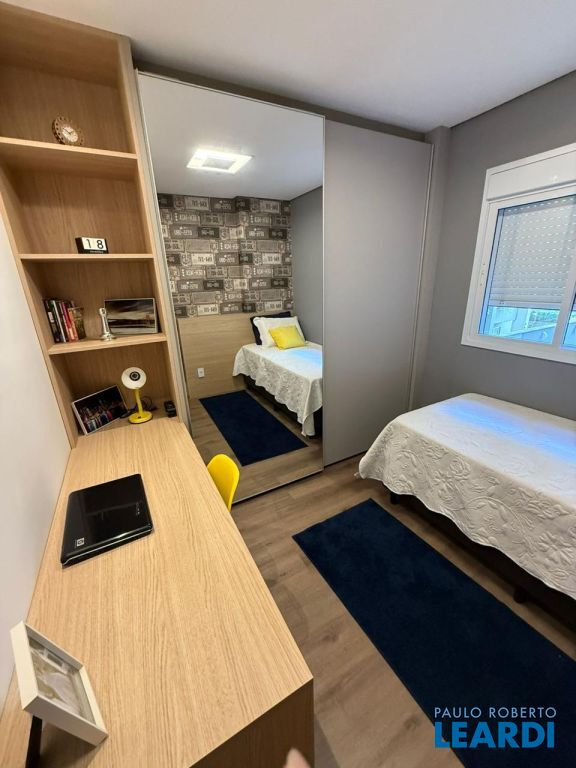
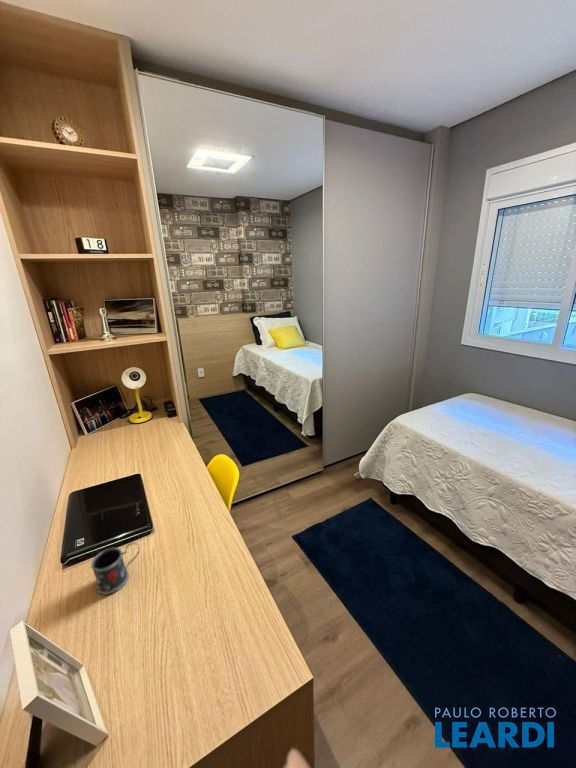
+ mug [90,541,140,596]
